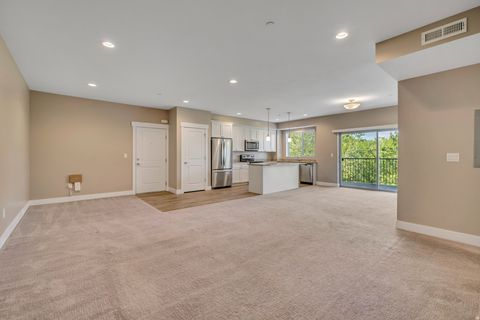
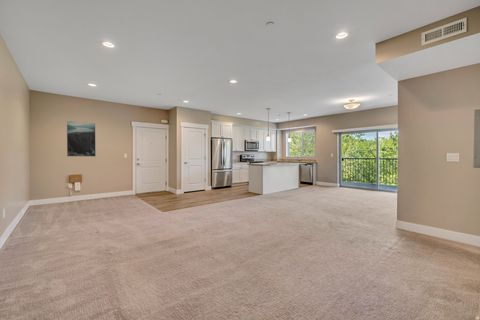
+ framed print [66,120,97,157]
